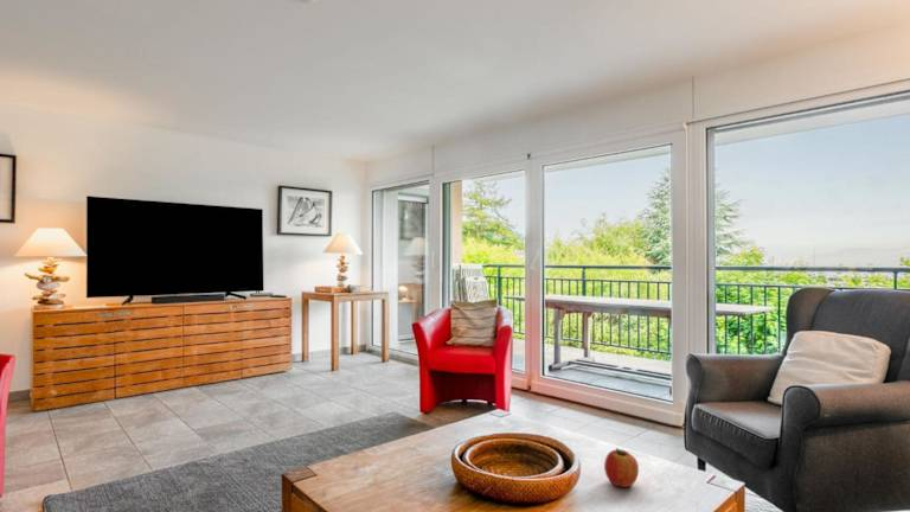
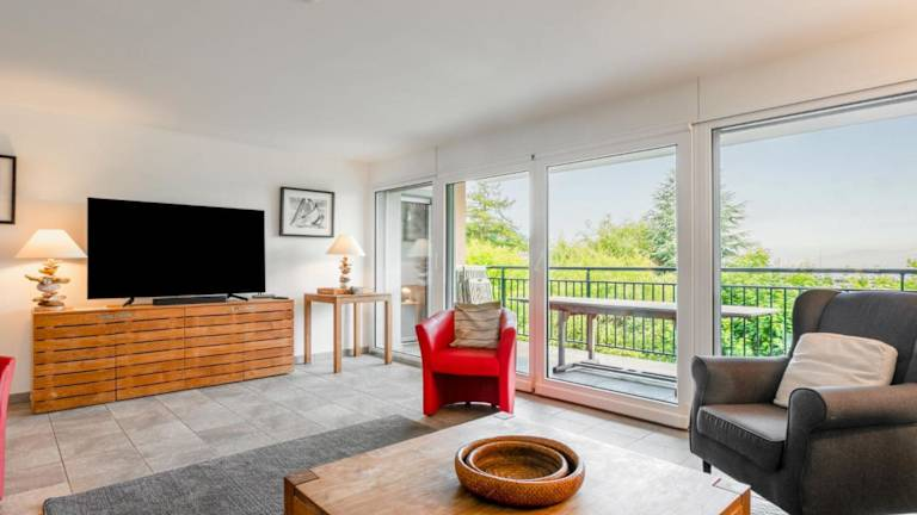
- apple [603,447,640,488]
